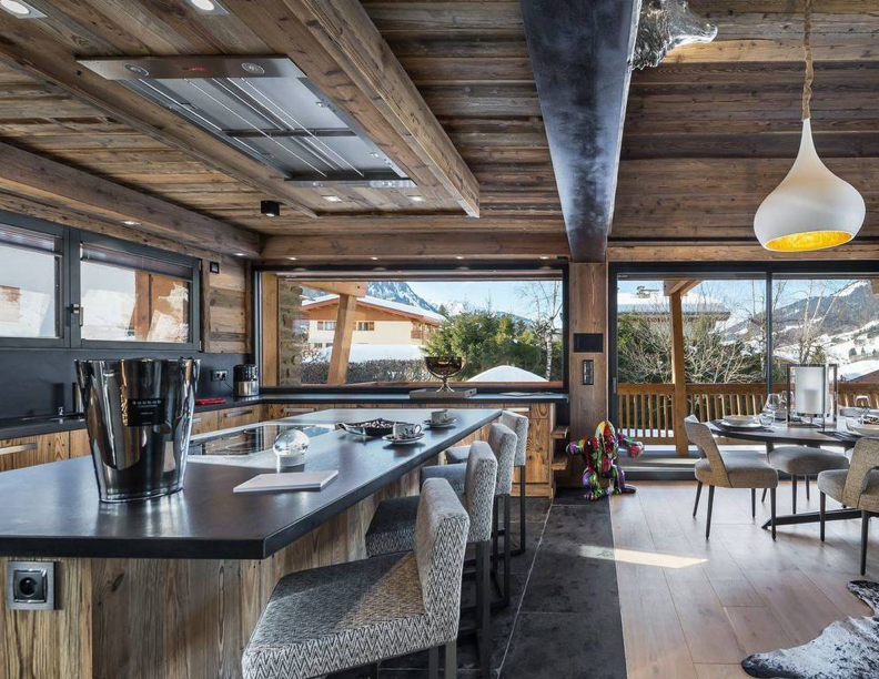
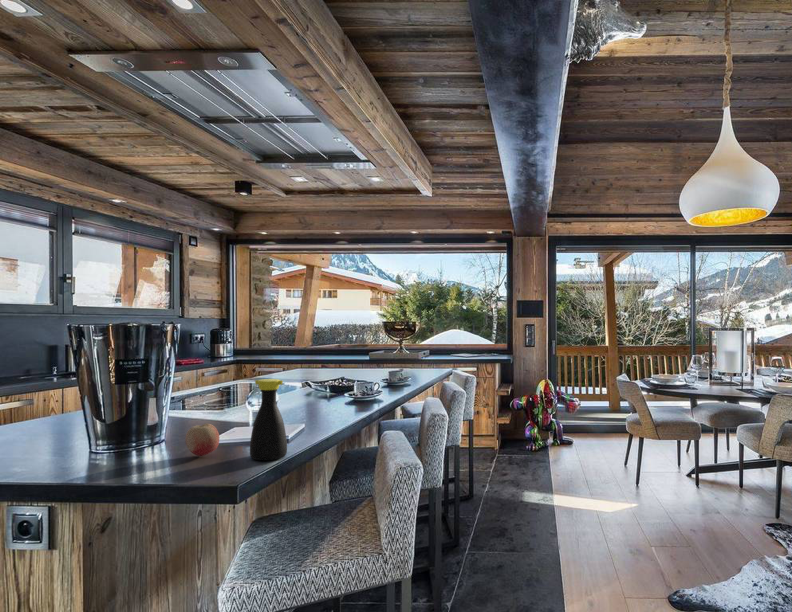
+ fruit [185,423,220,457]
+ bottle [249,378,288,461]
